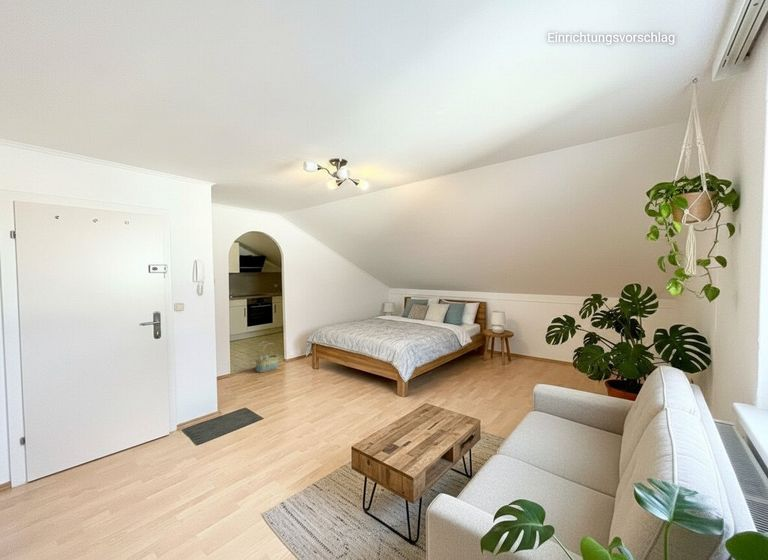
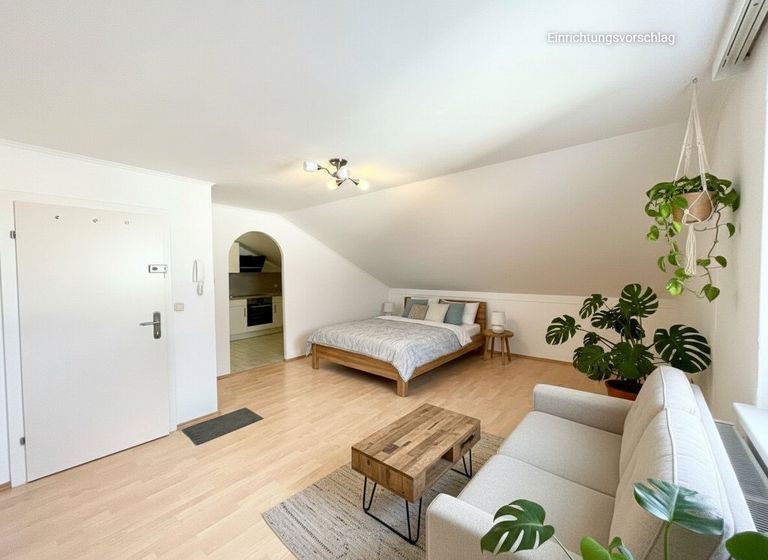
- basket [255,341,280,374]
